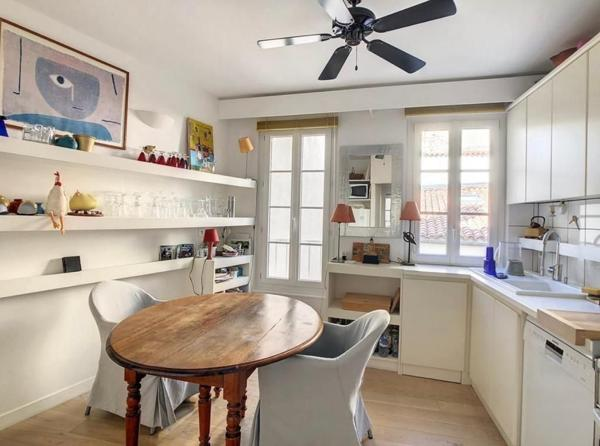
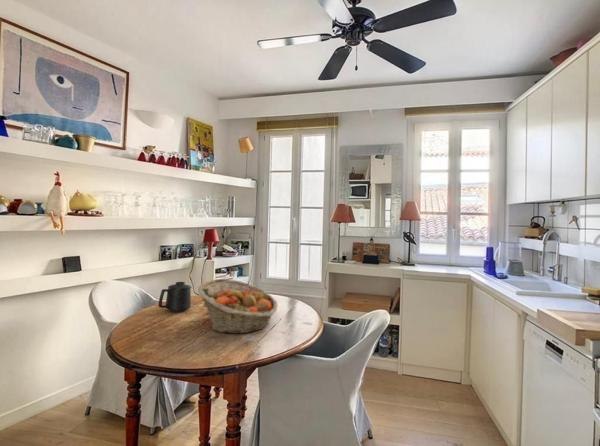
+ mug [158,281,193,312]
+ fruit basket [197,278,279,335]
